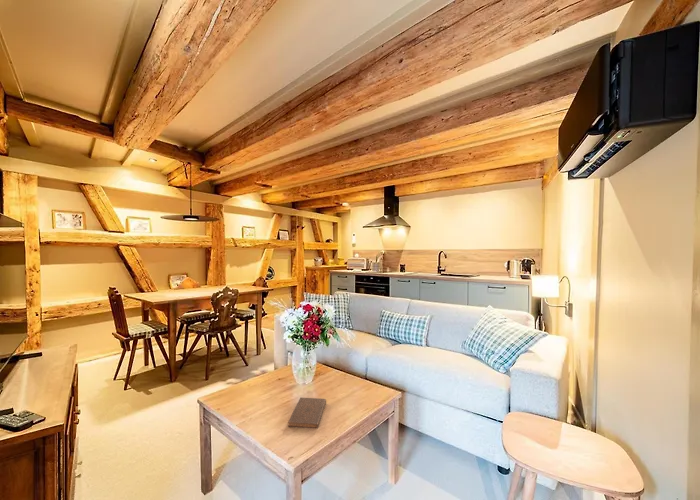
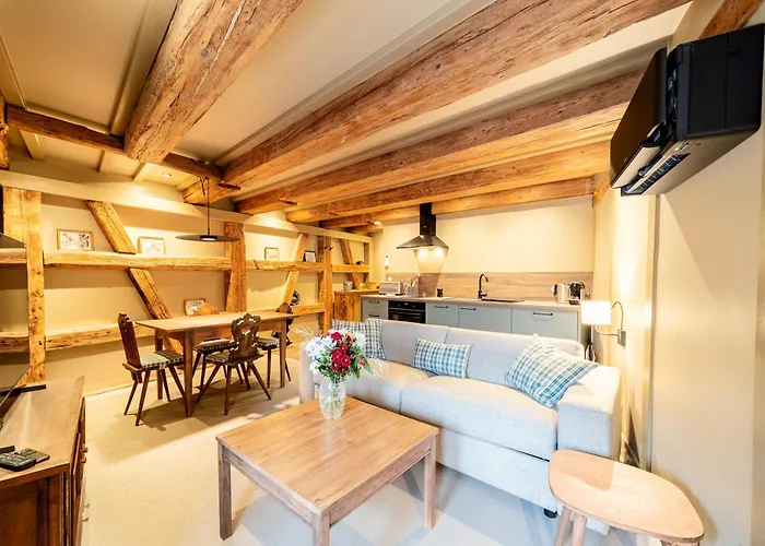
- book [287,397,327,429]
